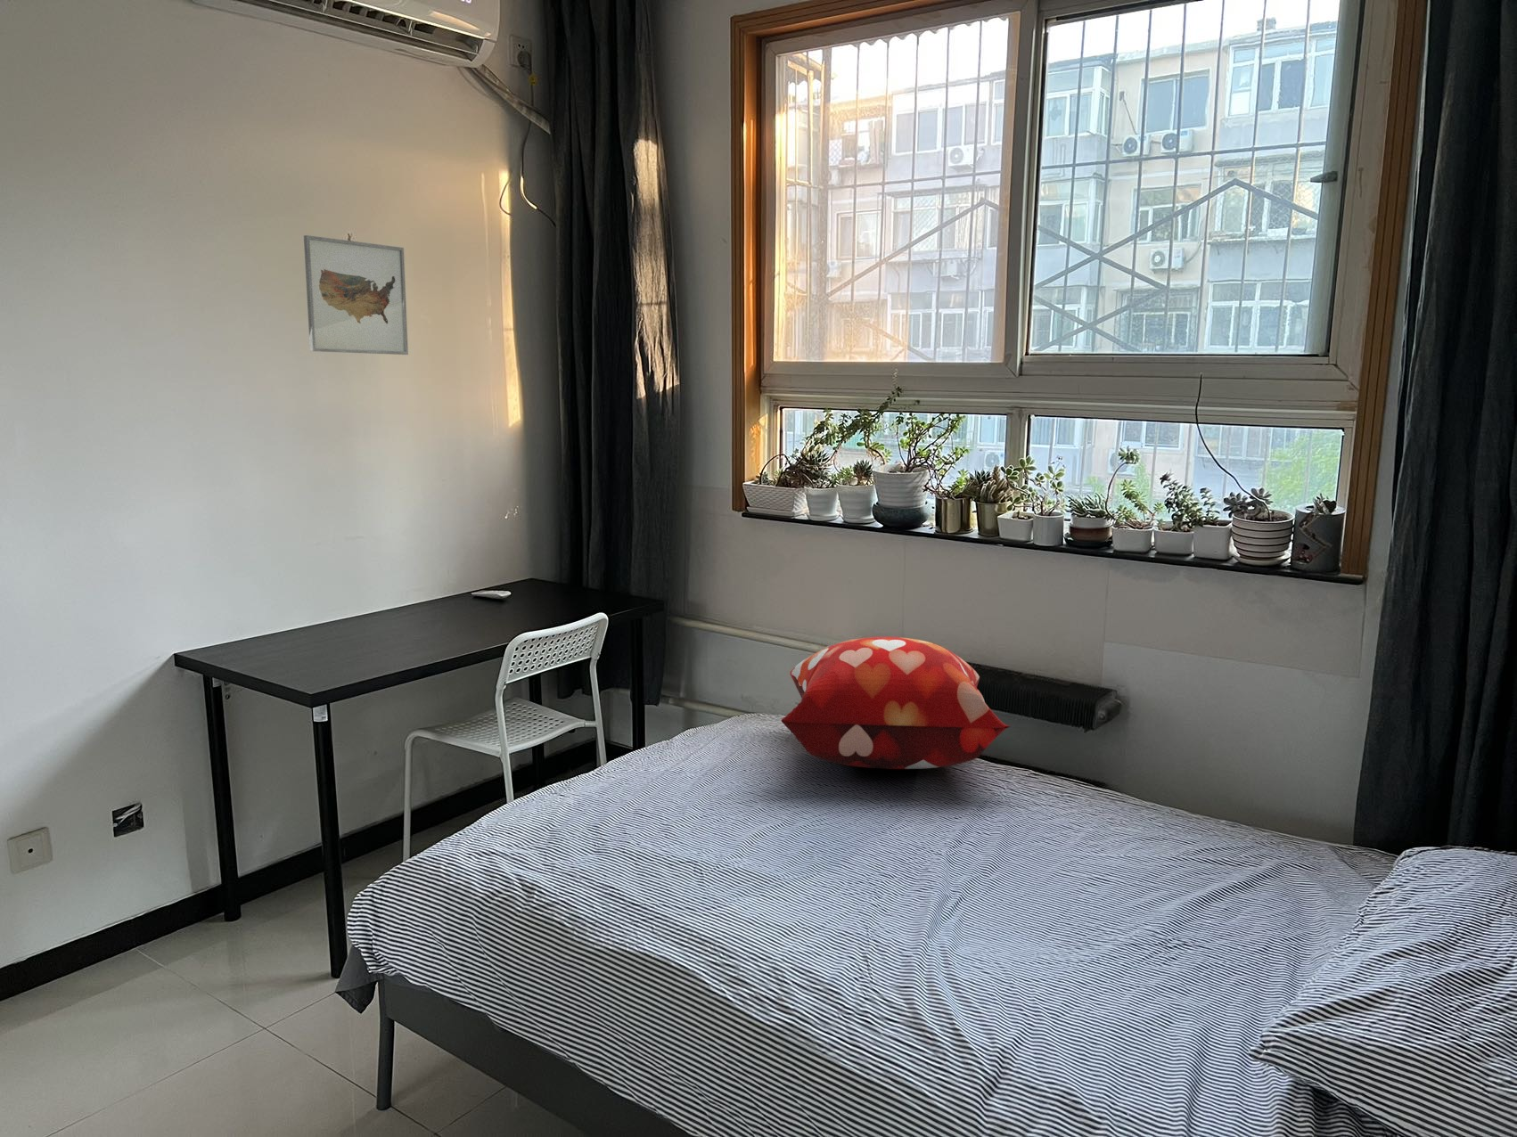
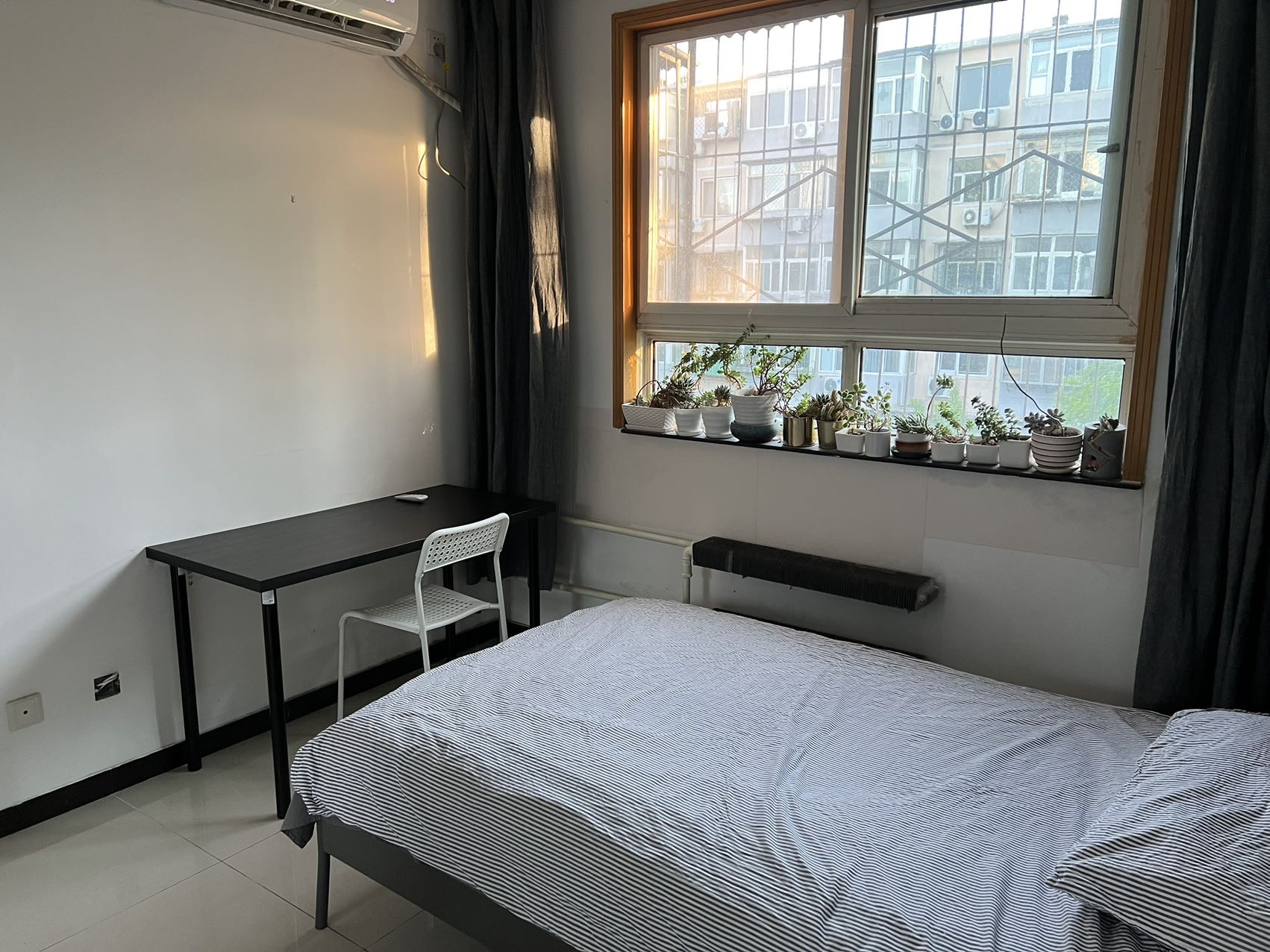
- wall art [303,234,409,356]
- decorative pillow [781,637,1012,770]
